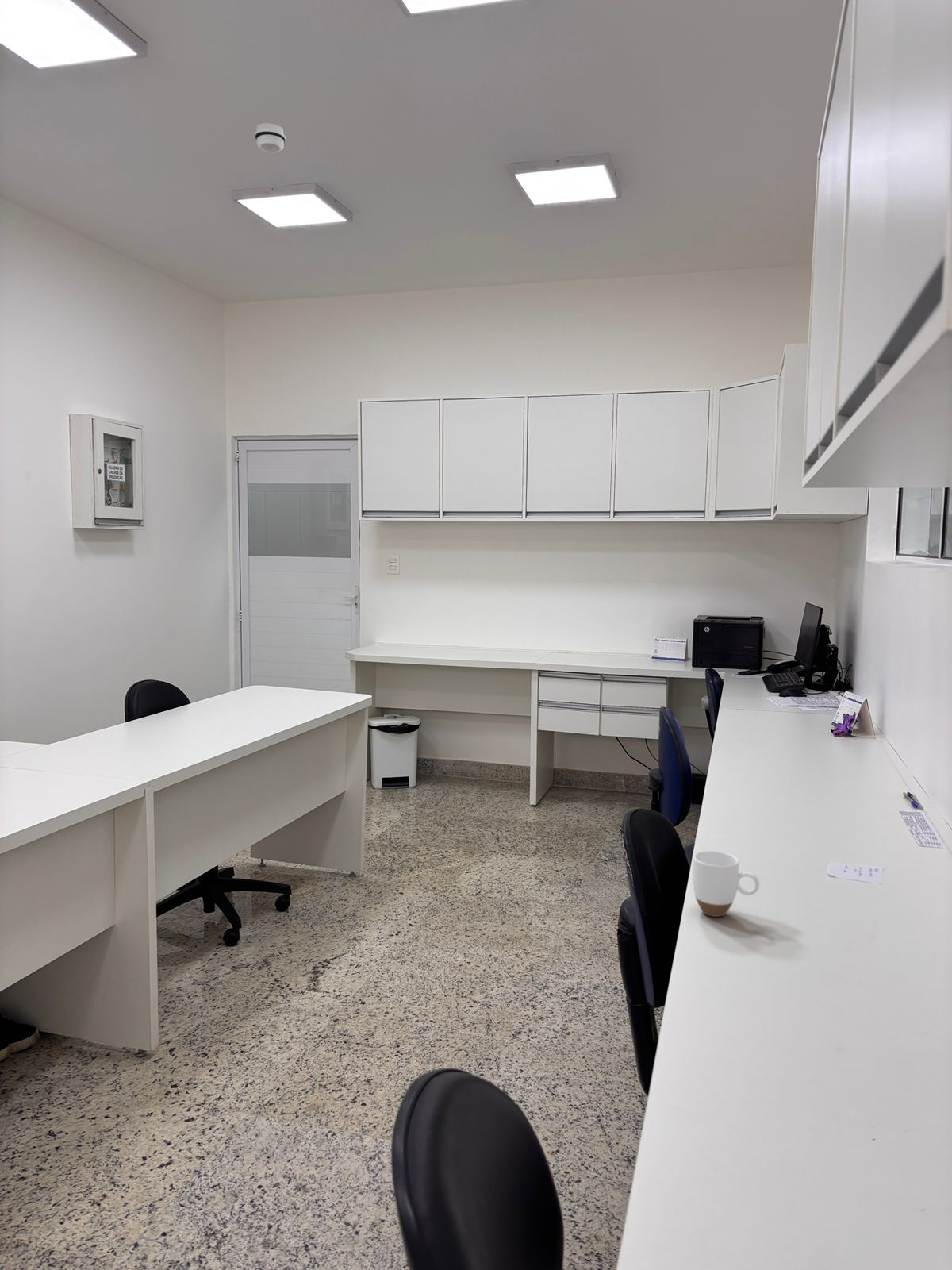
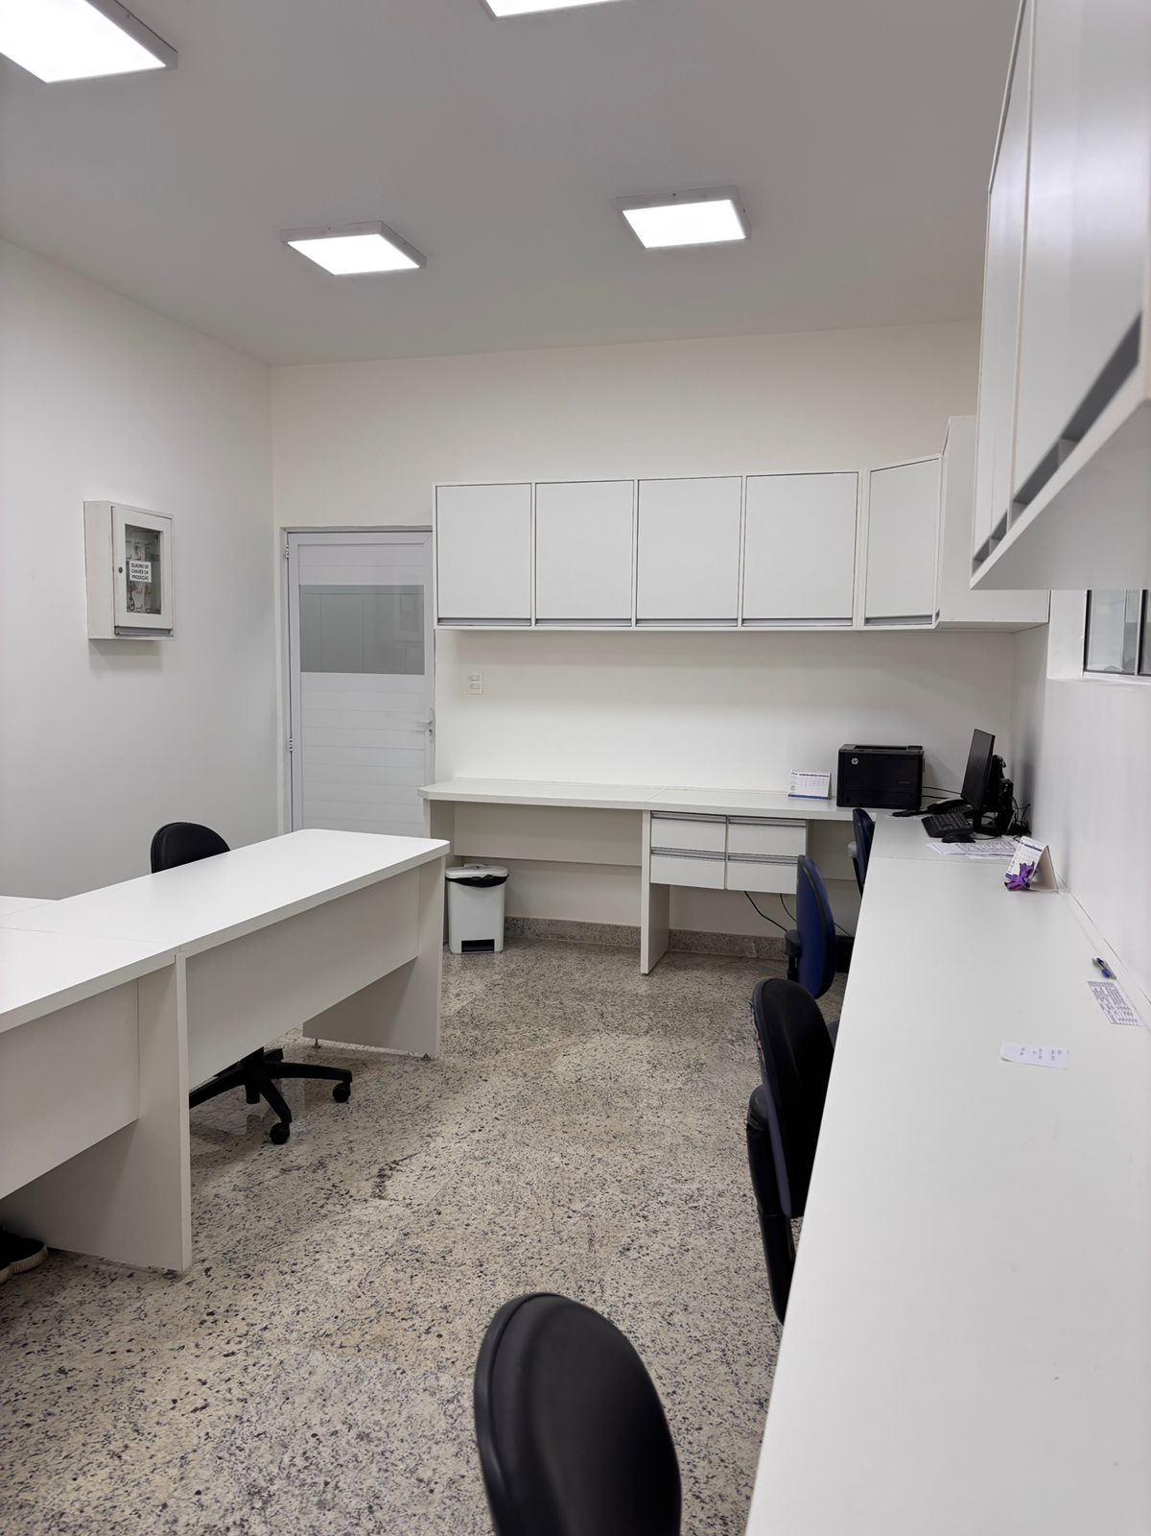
- smoke detector [254,122,286,153]
- mug [692,850,760,918]
